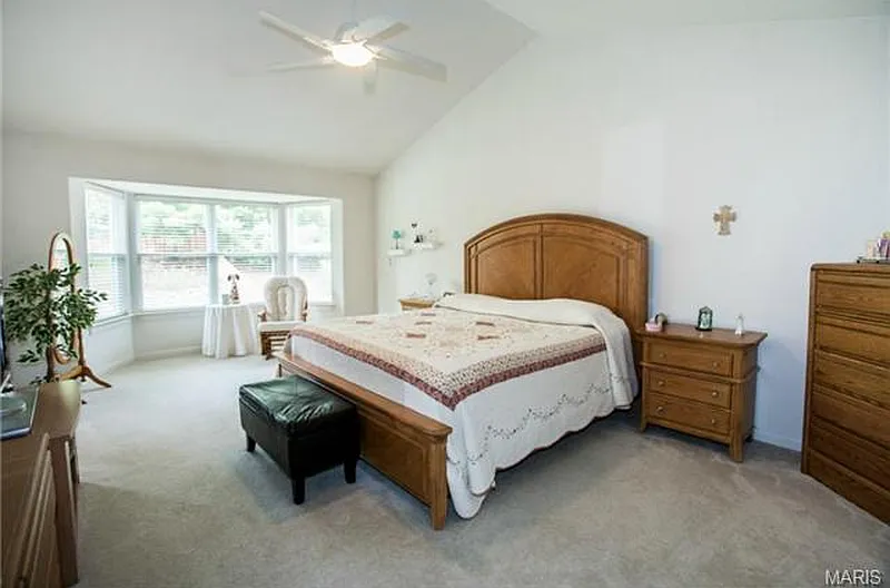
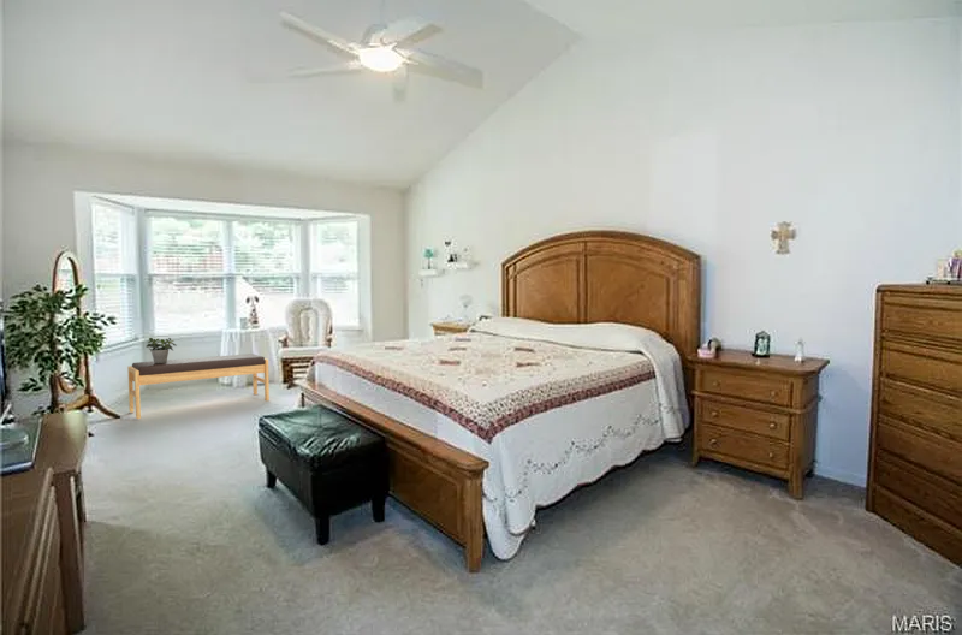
+ potted plant [146,337,178,363]
+ bench [126,352,271,420]
